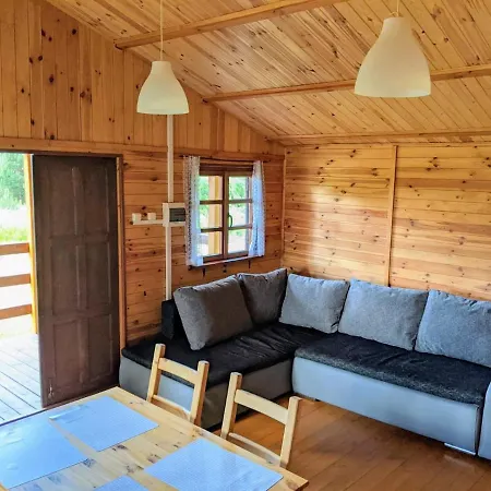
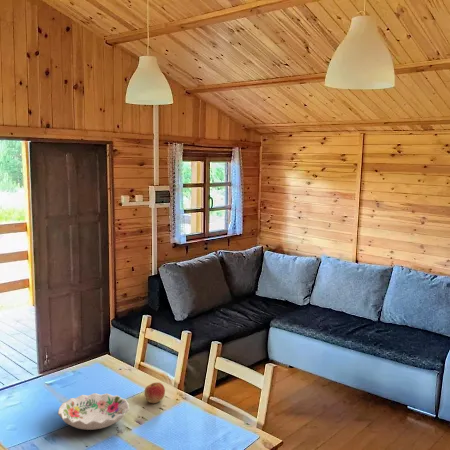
+ decorative bowl [57,392,130,431]
+ apple [143,381,166,404]
